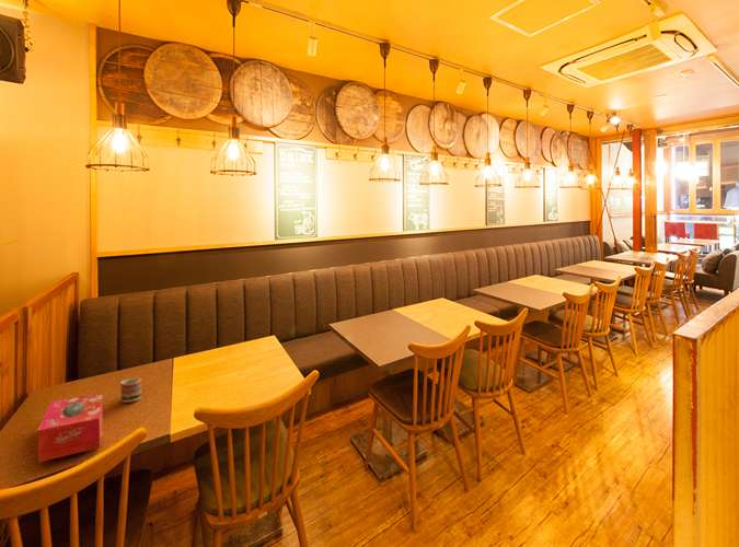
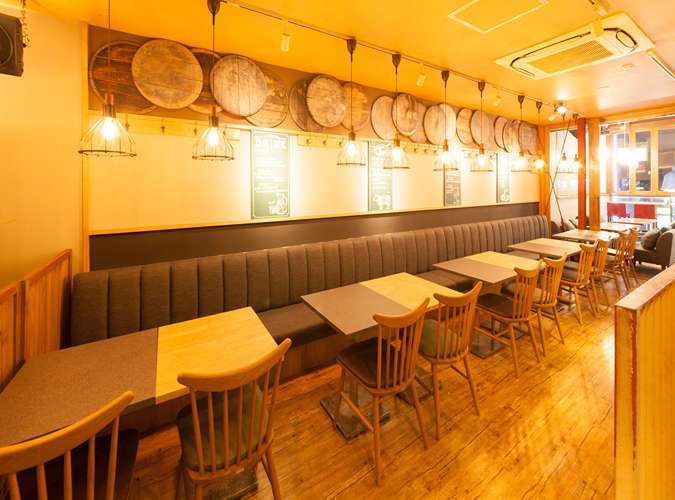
- cup [119,377,142,404]
- tissue box [37,392,104,463]
